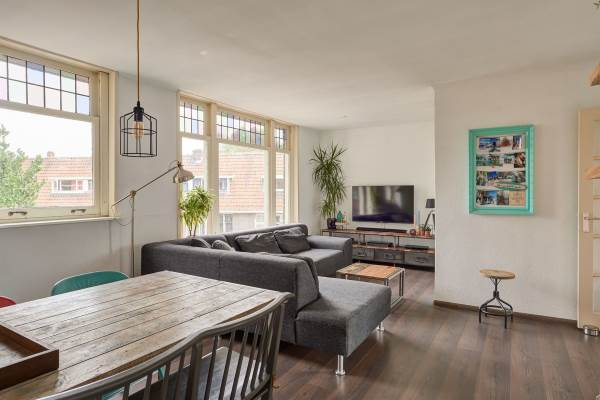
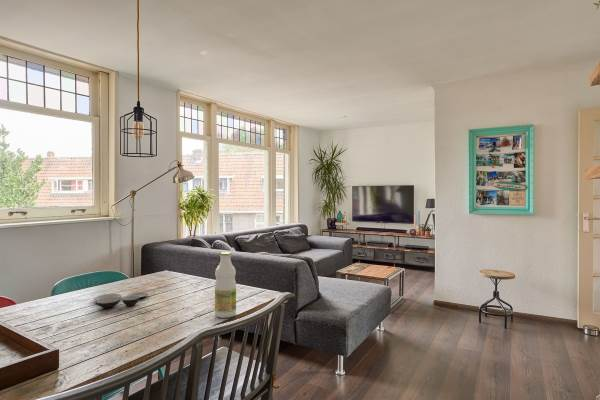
+ bowl set [93,291,149,309]
+ bottle [214,251,237,319]
